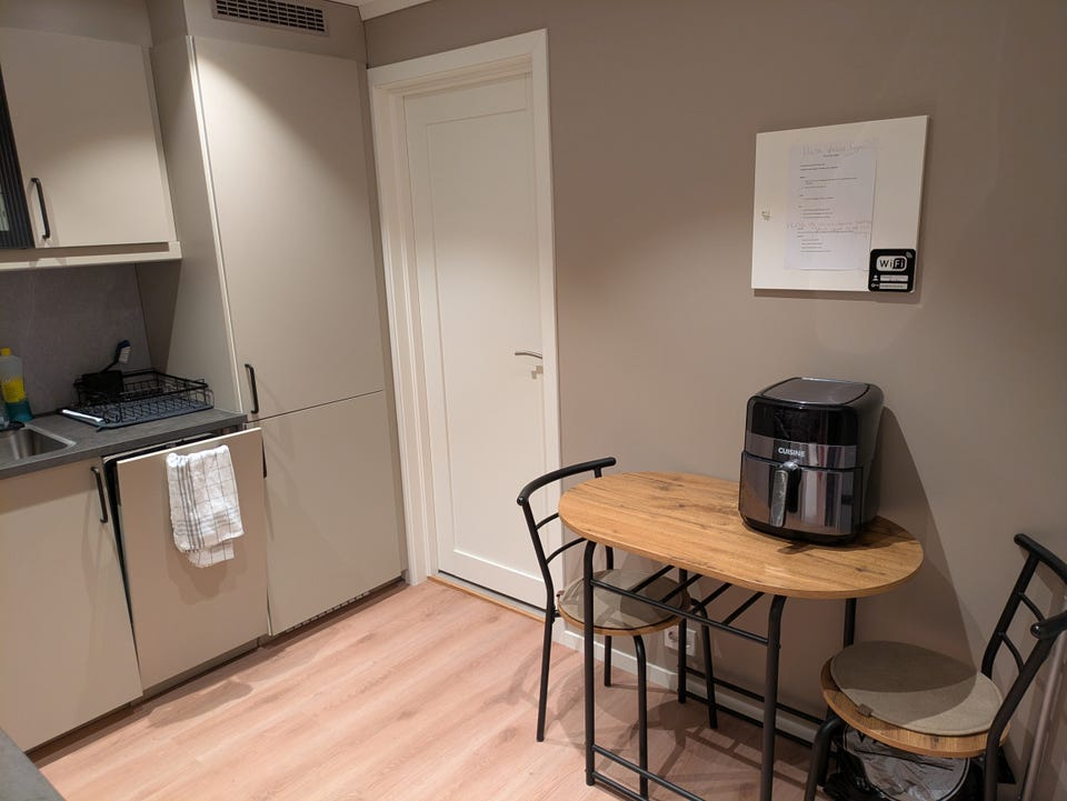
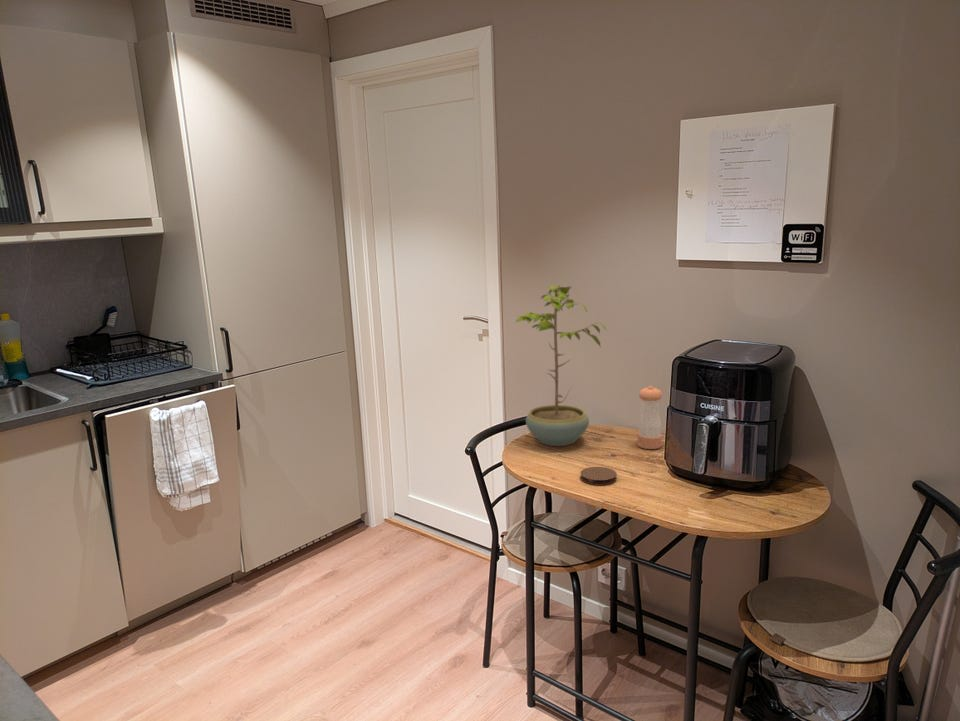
+ pepper shaker [637,385,663,450]
+ potted plant [514,283,608,447]
+ coaster [579,466,618,486]
